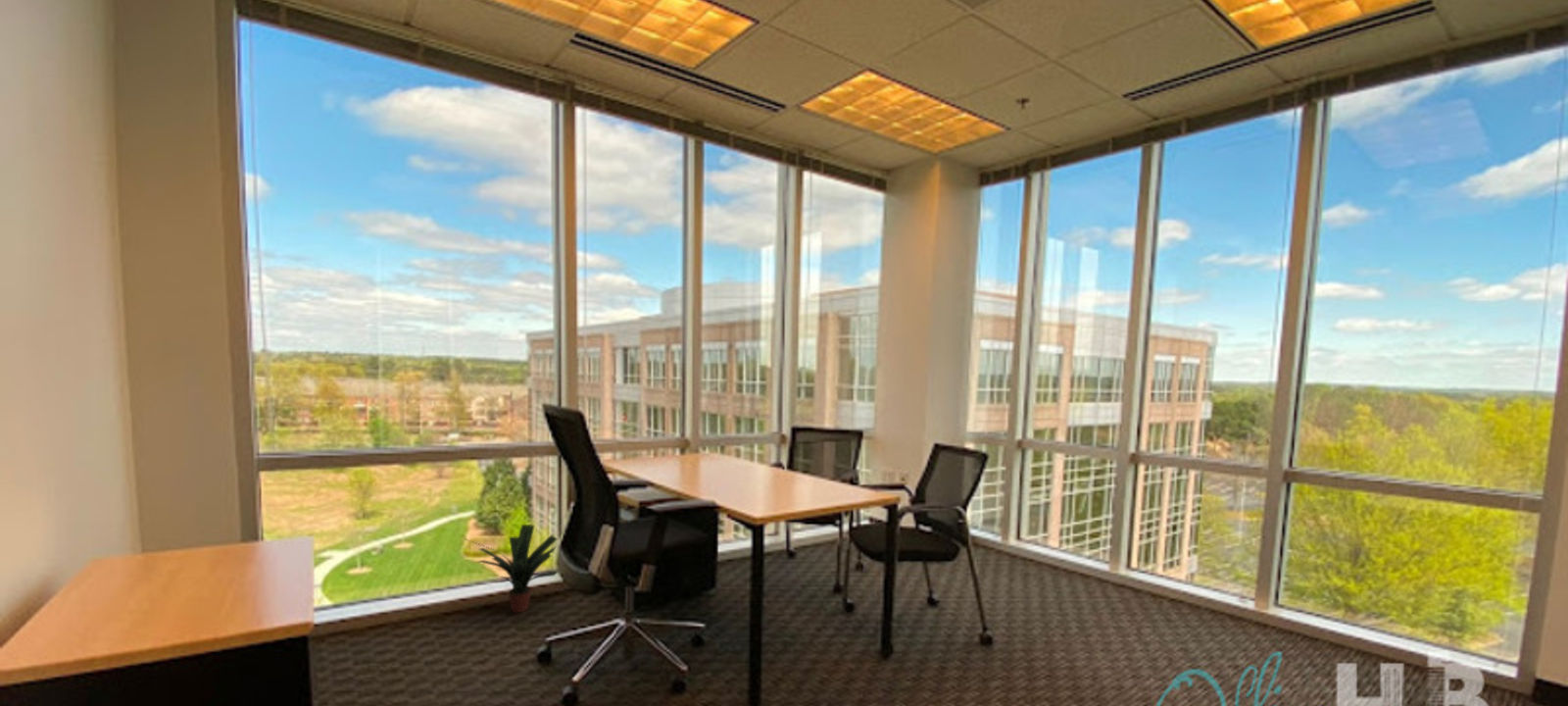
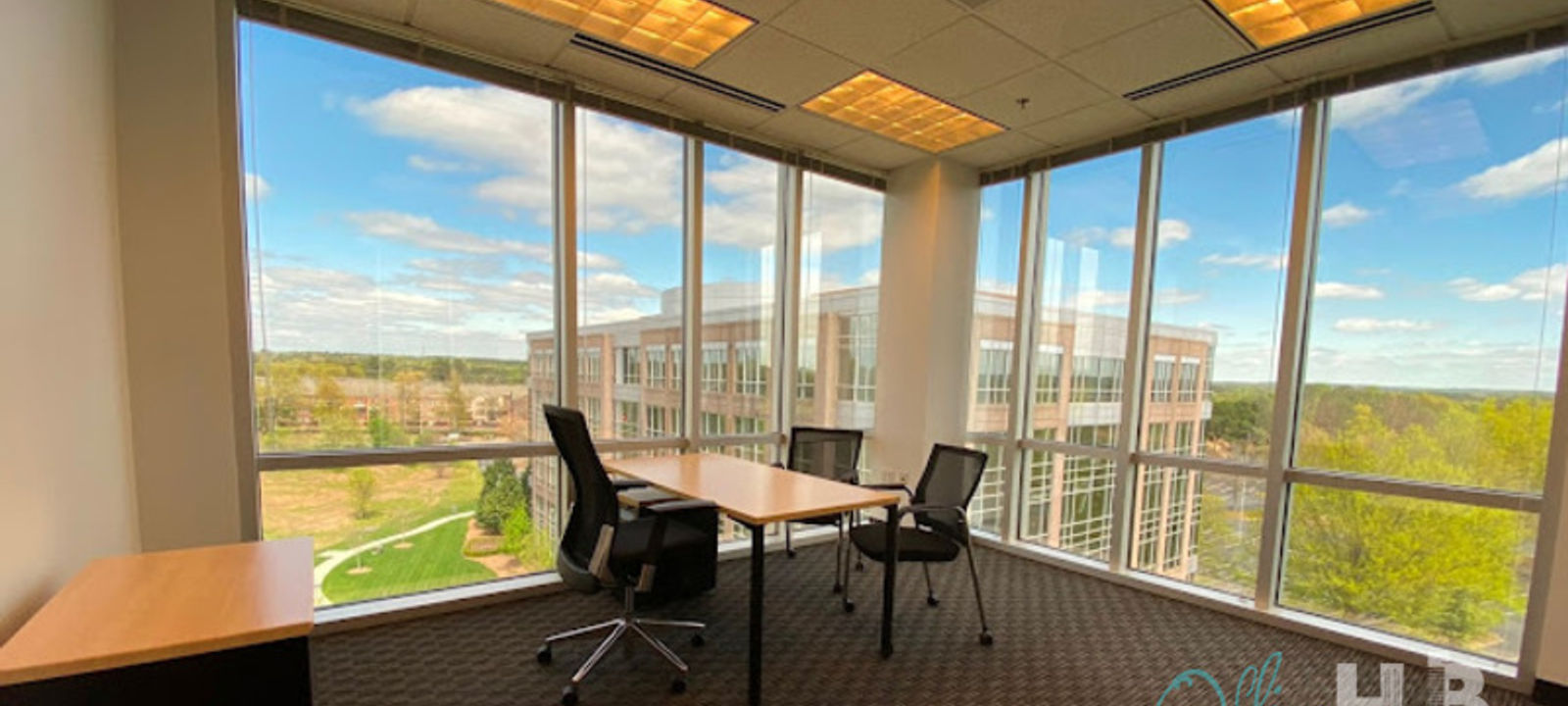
- potted plant [466,524,559,614]
